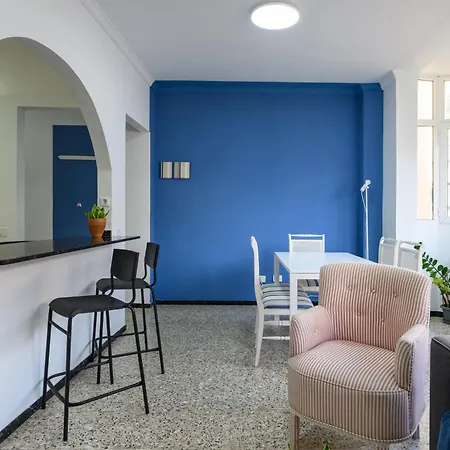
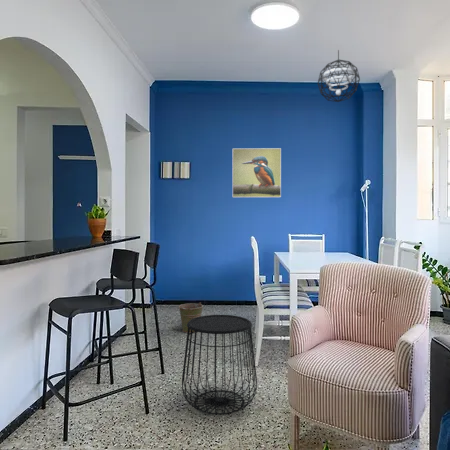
+ pendant light [317,49,361,103]
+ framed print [232,147,282,198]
+ bucket [176,302,204,334]
+ side table [181,314,258,415]
